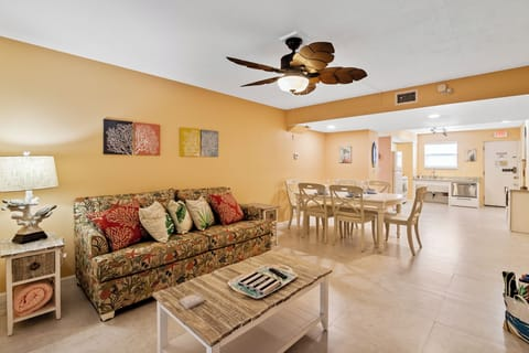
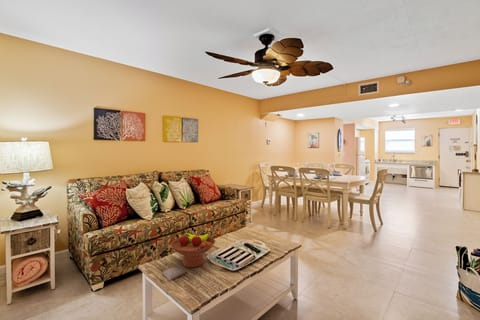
+ fruit bowl [170,230,216,269]
